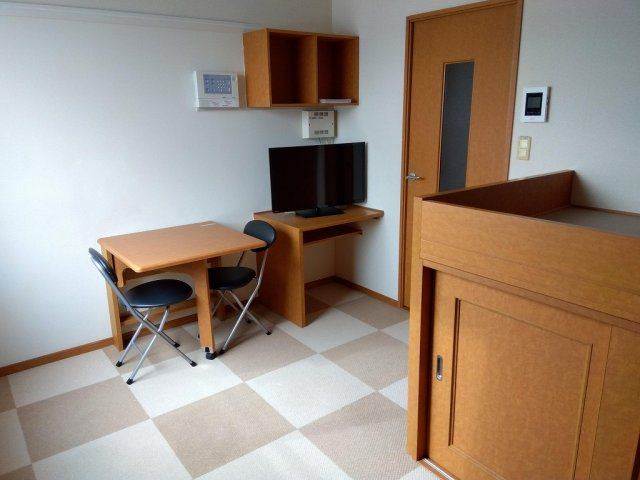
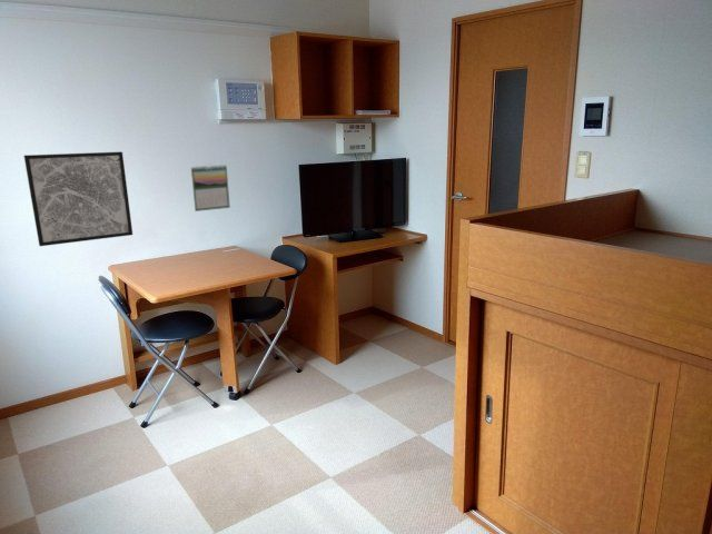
+ wall art [23,151,134,247]
+ calendar [190,164,231,212]
